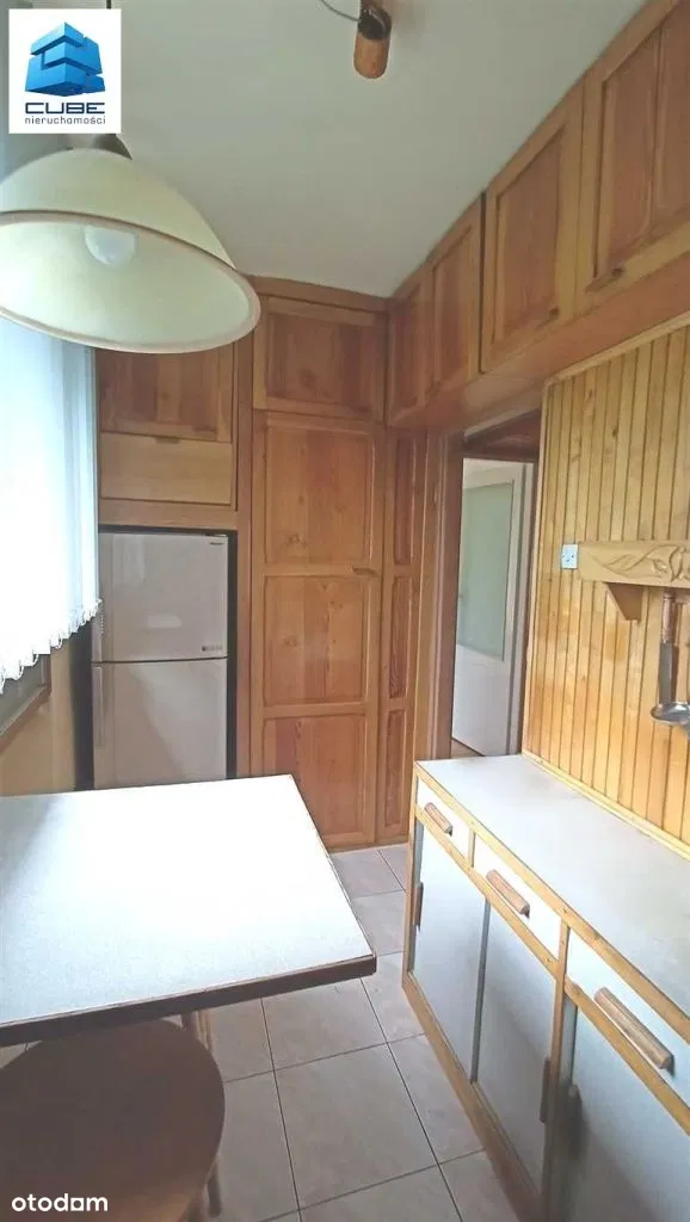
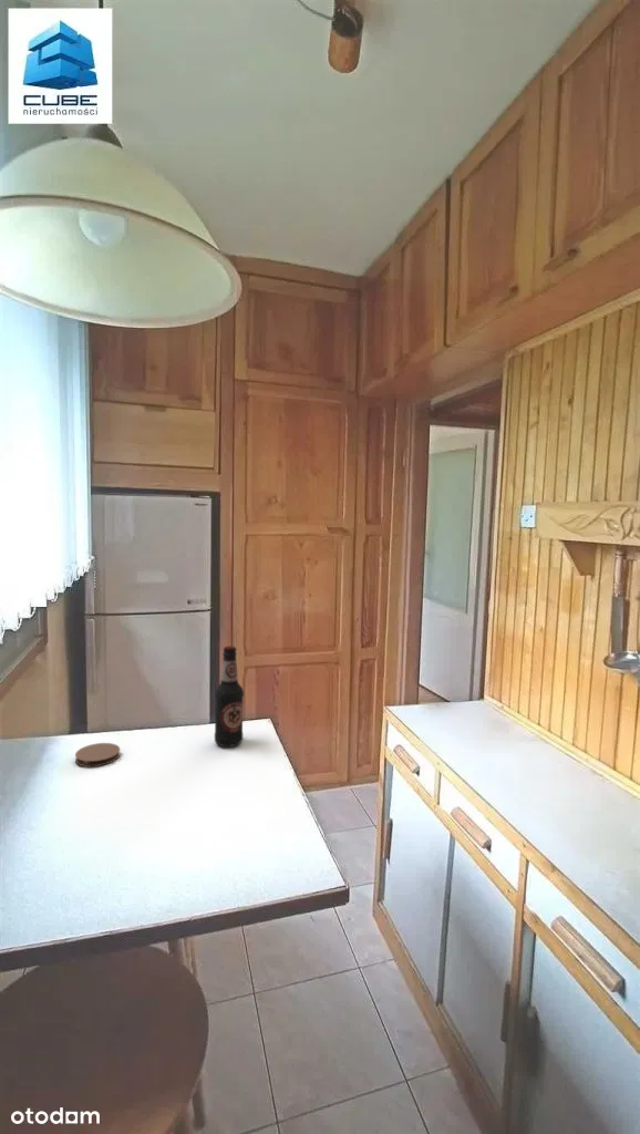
+ coaster [74,742,121,767]
+ bottle [214,645,245,748]
